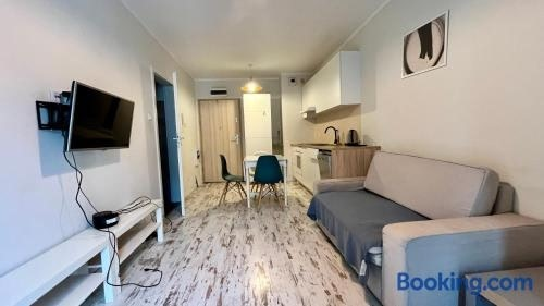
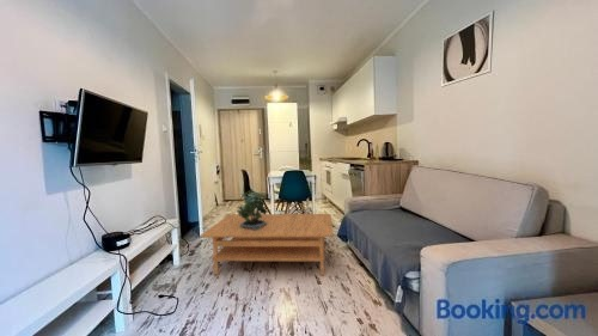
+ coffee table [200,213,335,276]
+ potted plant [234,190,268,231]
